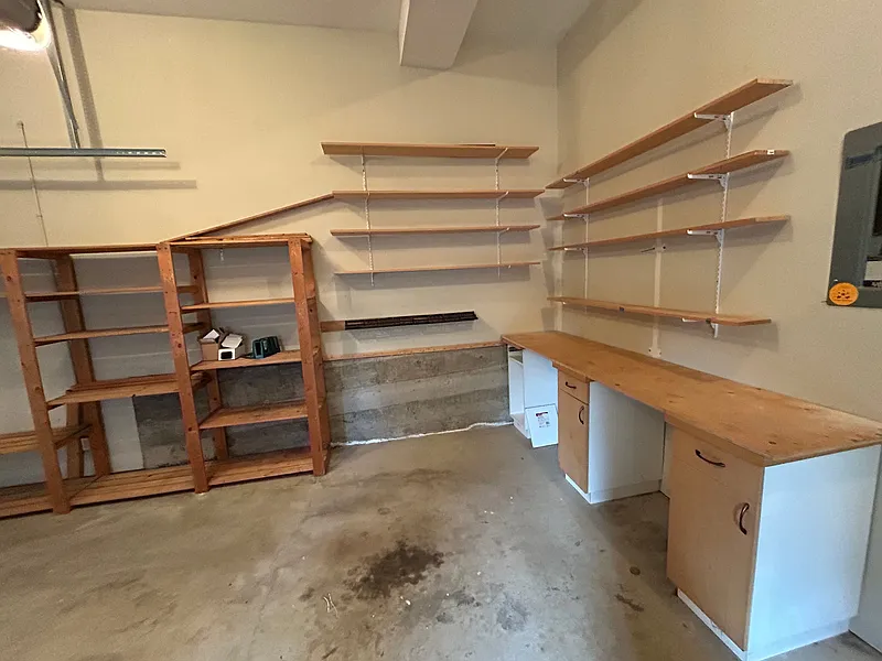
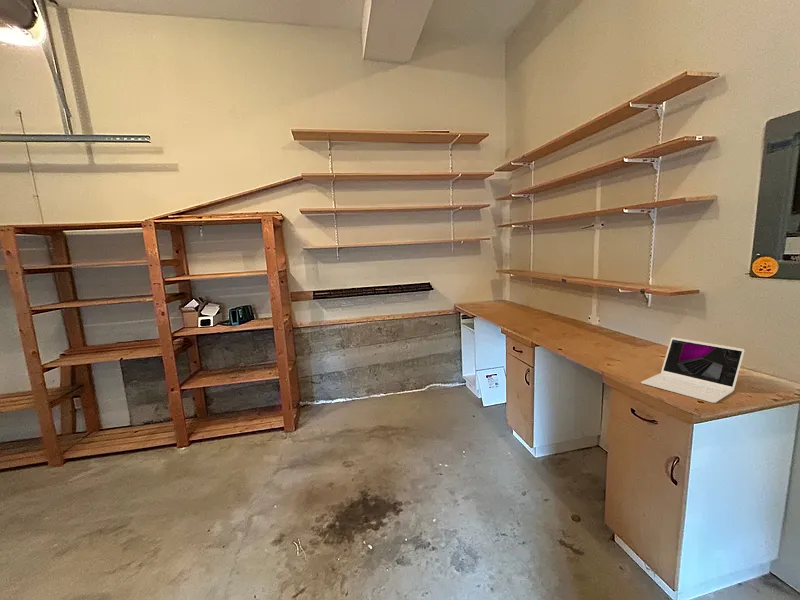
+ laptop [640,337,745,404]
